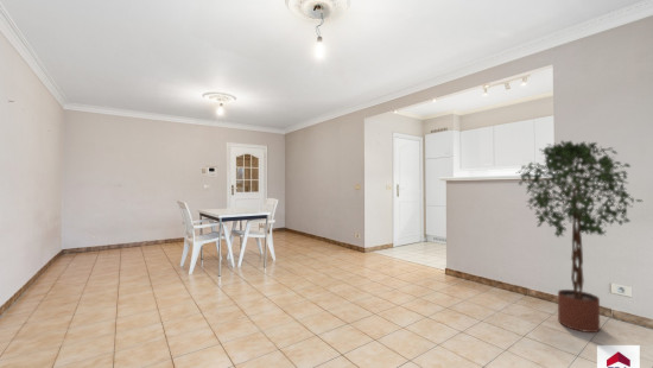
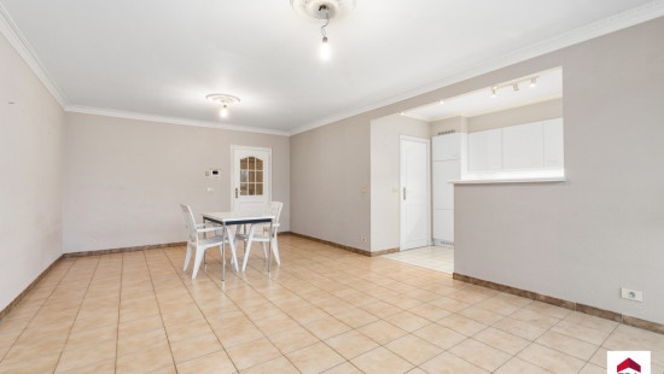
- potted tree [516,139,644,334]
